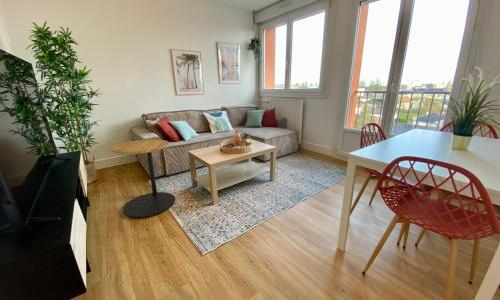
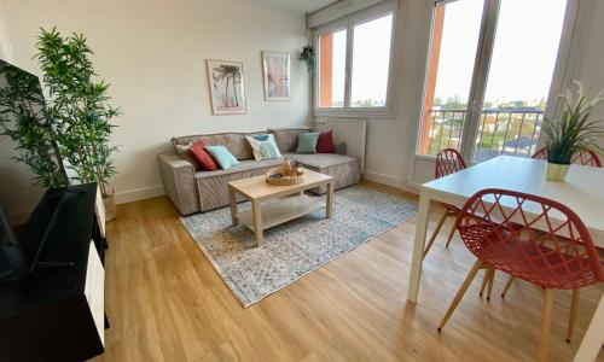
- side table [110,138,176,219]
